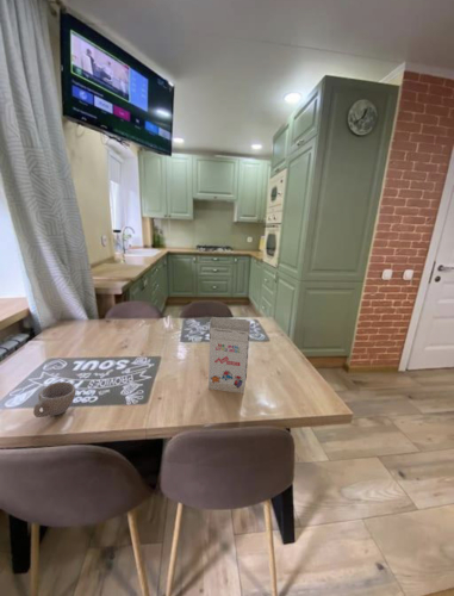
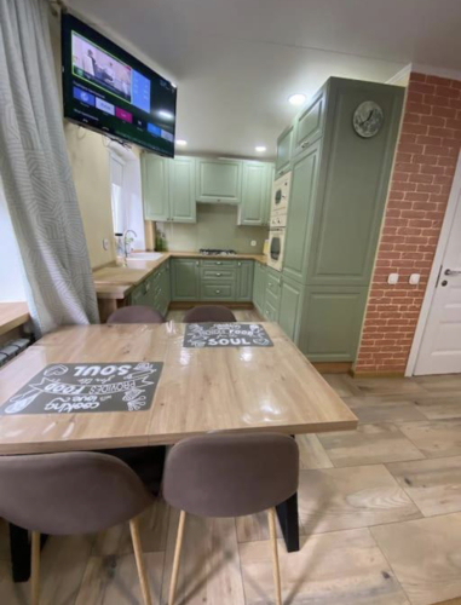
- cup [32,380,76,418]
- gift box [207,316,251,395]
